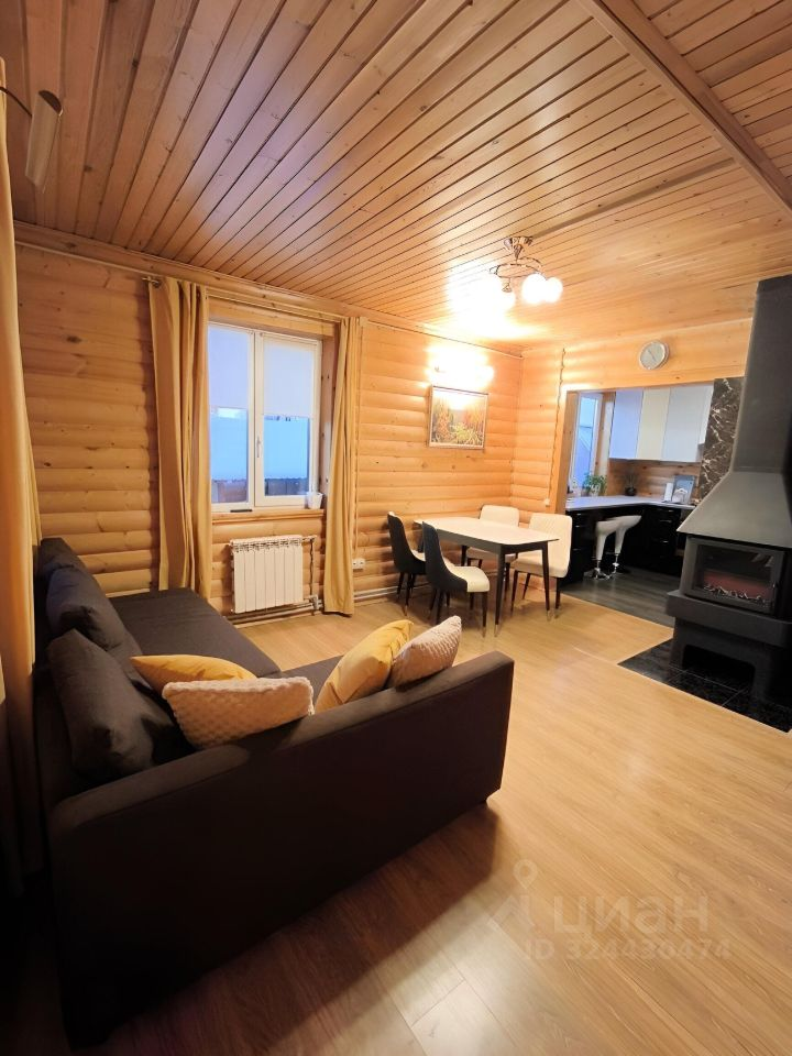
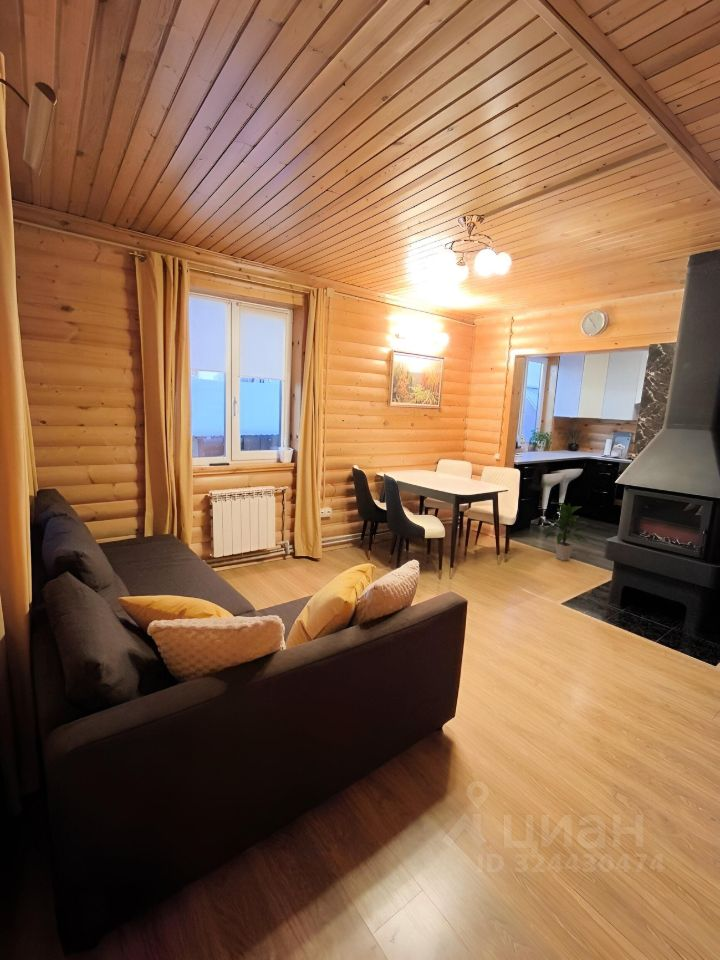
+ indoor plant [544,502,590,562]
